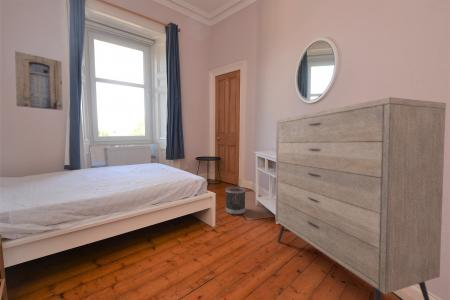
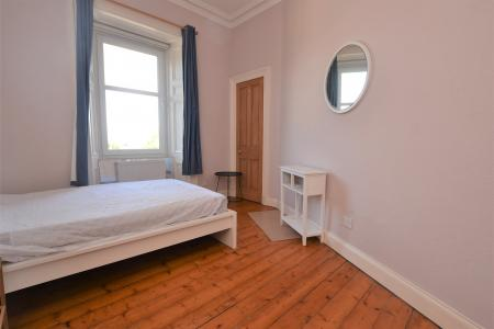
- wastebasket [225,186,246,215]
- dresser [275,96,447,300]
- wall art [14,50,64,111]
